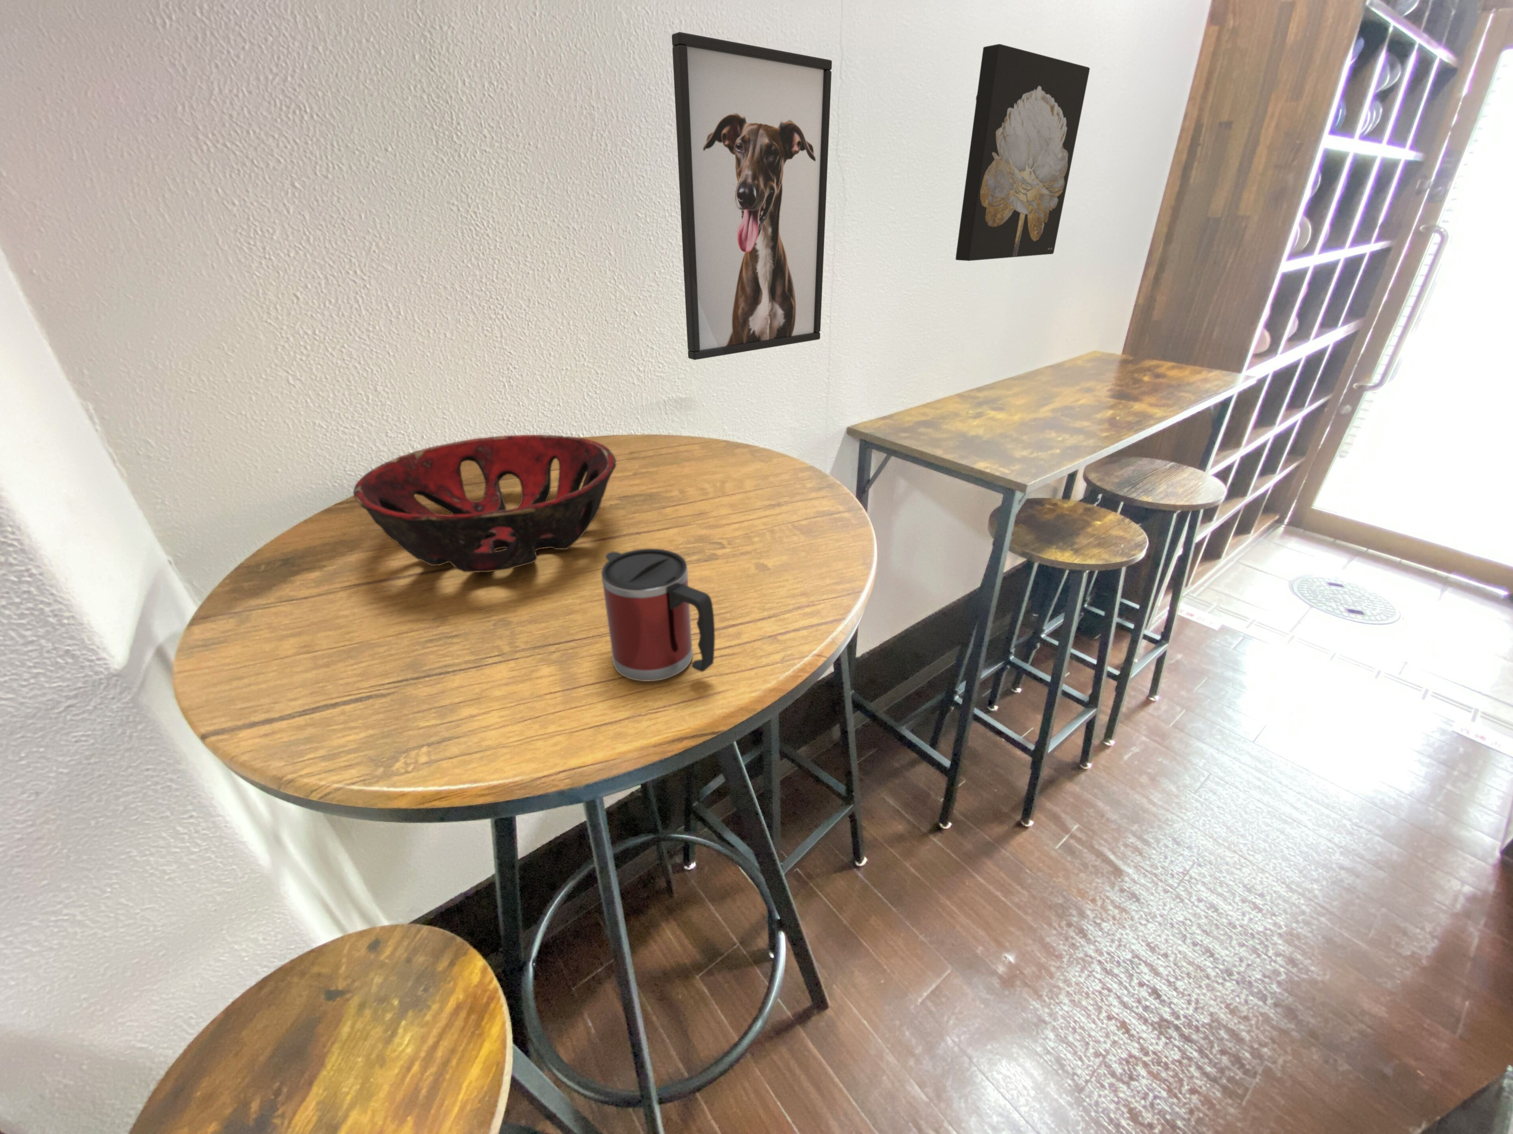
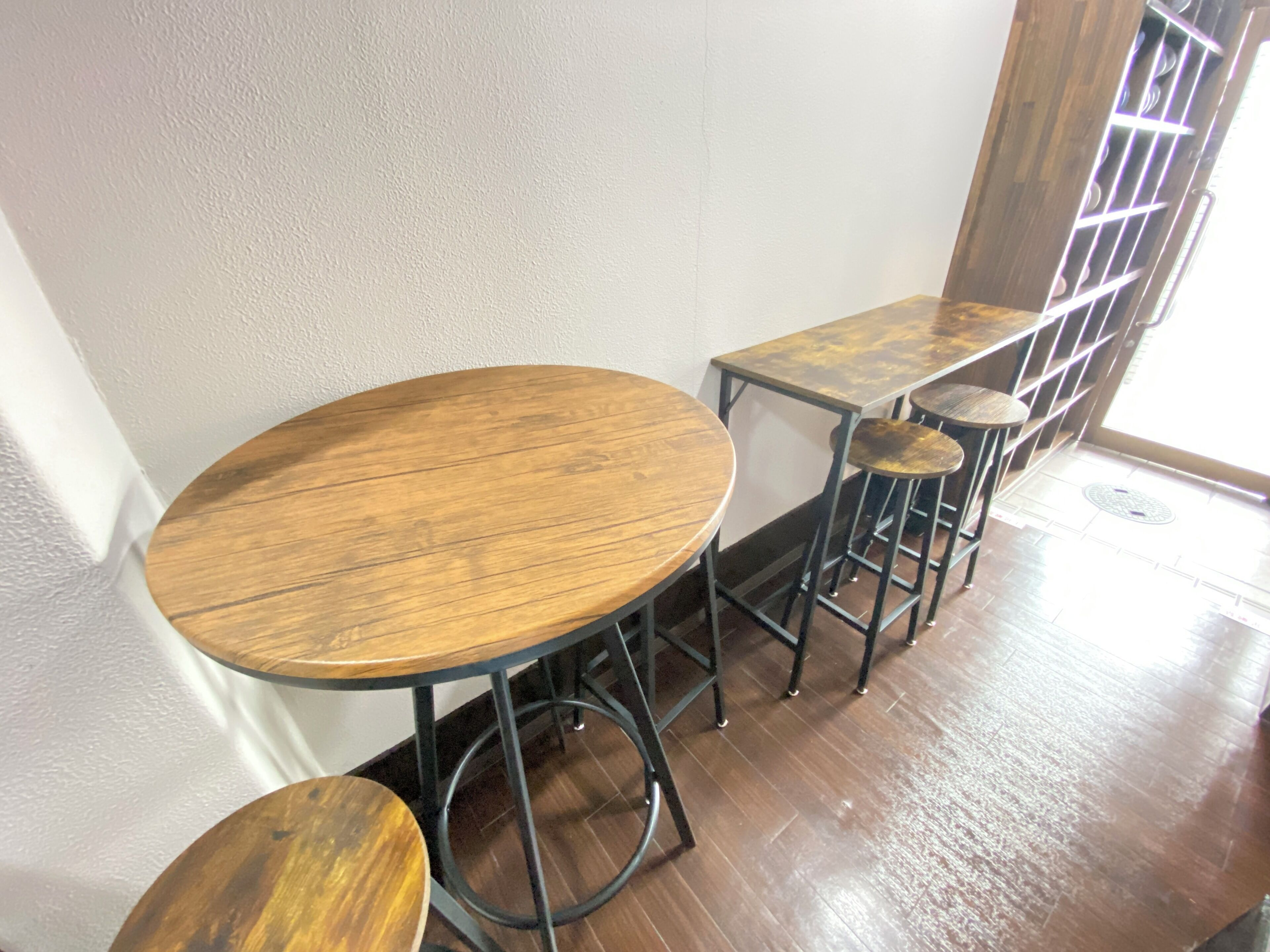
- wall art [955,44,1090,261]
- mug [600,548,715,681]
- decorative bowl [353,435,617,573]
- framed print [672,31,833,360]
